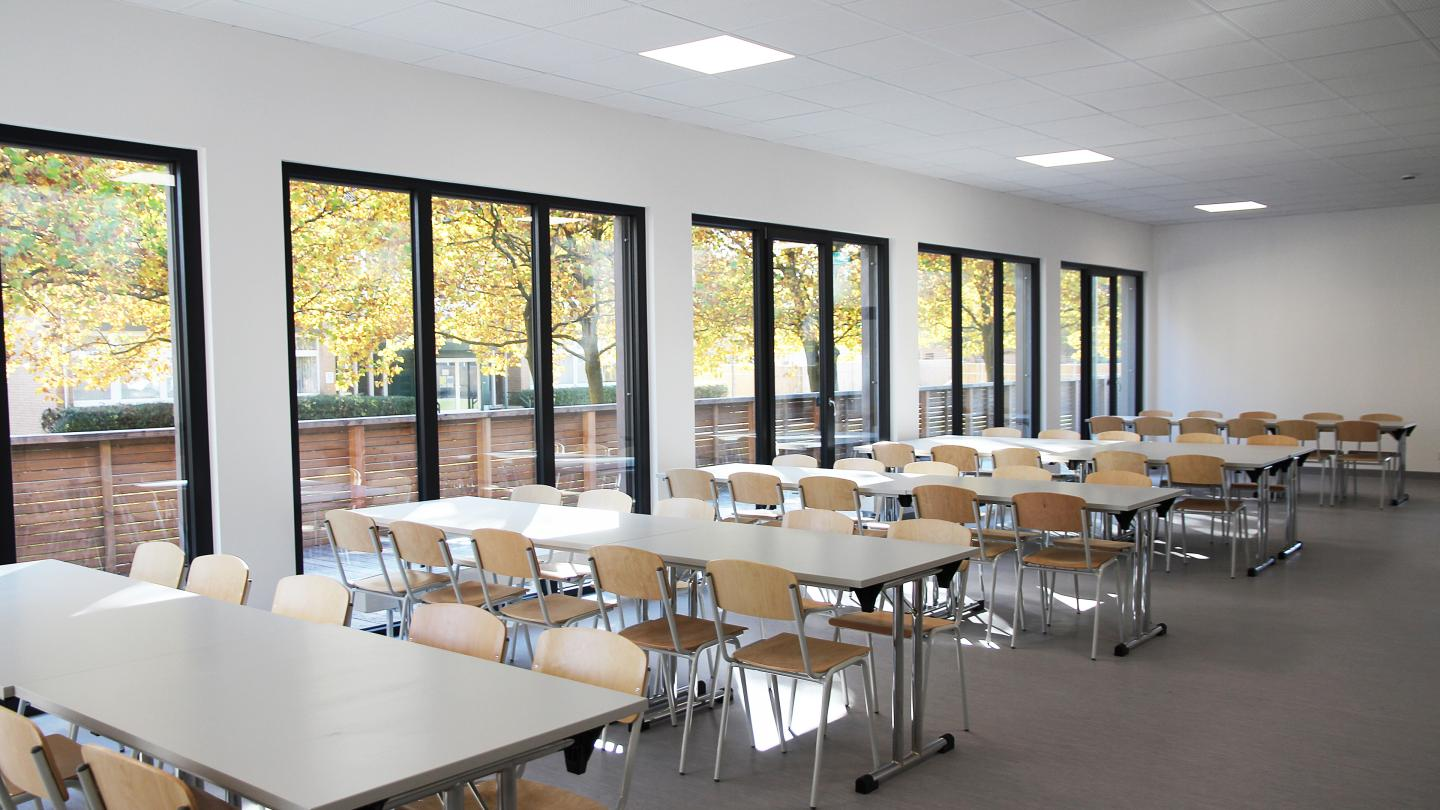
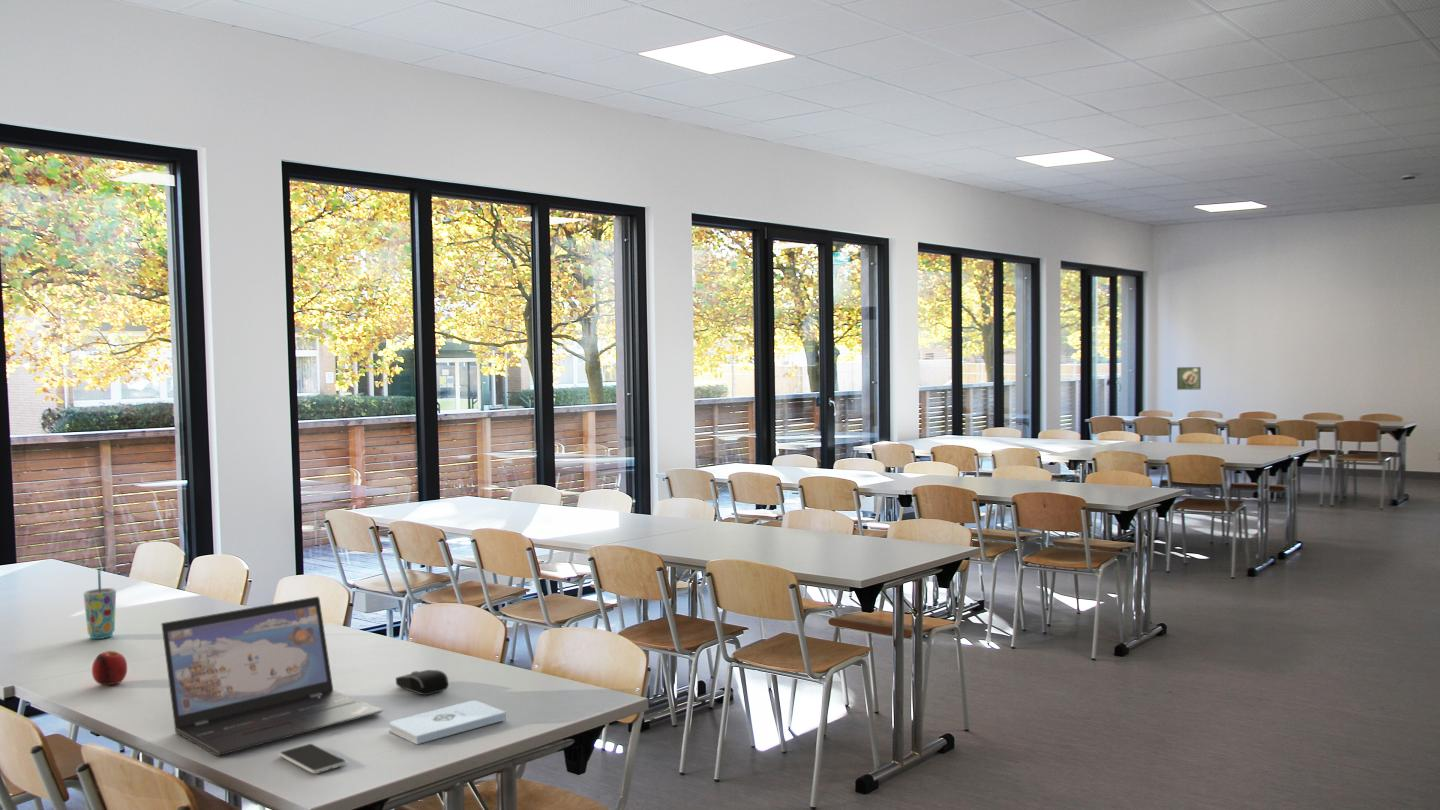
+ fruit [91,650,128,686]
+ laptop [160,596,385,757]
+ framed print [1176,366,1202,391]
+ notepad [388,700,507,745]
+ computer mouse [395,669,449,696]
+ cup [83,567,117,640]
+ smartphone [278,743,348,775]
